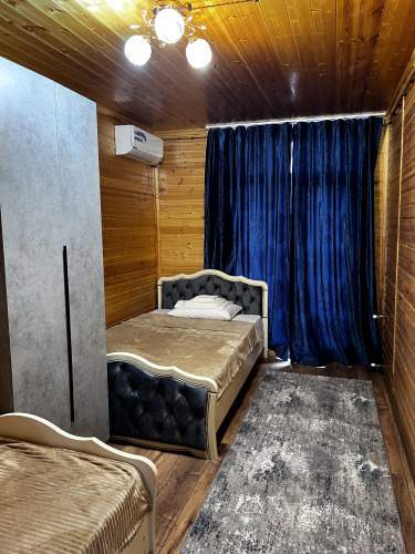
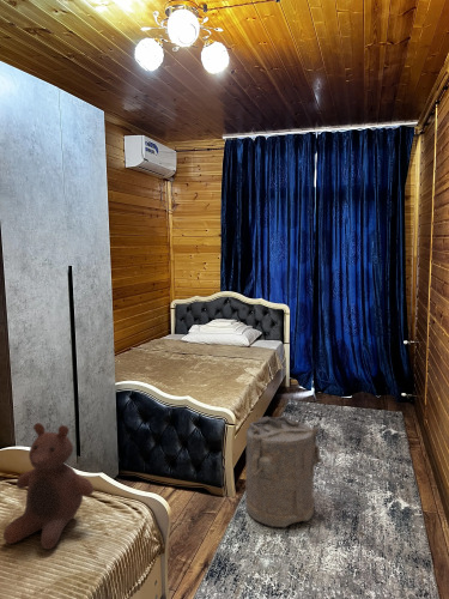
+ laundry hamper [244,416,323,530]
+ stuffed bear [2,422,95,550]
